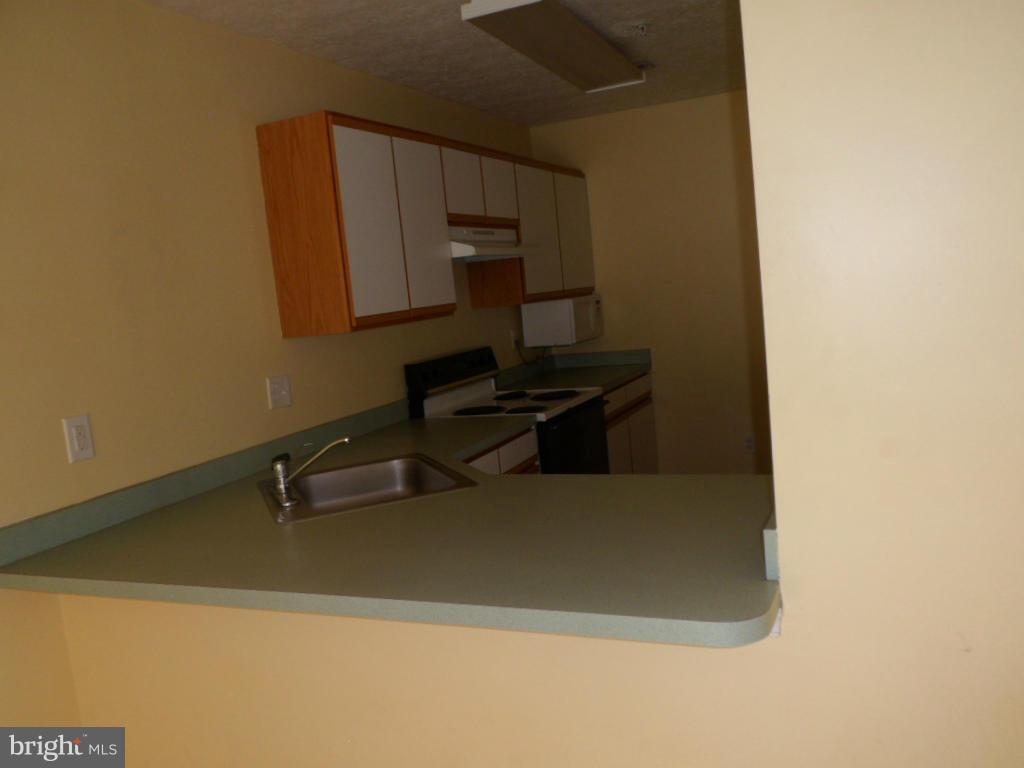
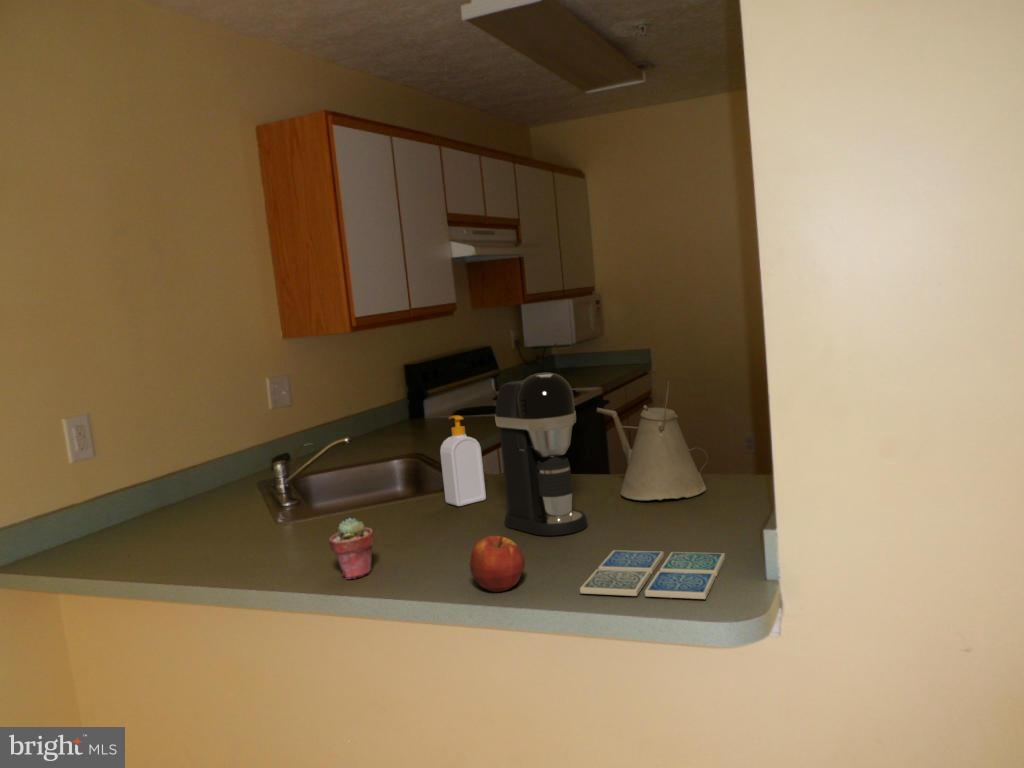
+ apple [469,535,526,593]
+ kettle [595,380,709,502]
+ potted succulent [328,517,375,580]
+ coffee maker [494,372,589,537]
+ drink coaster [579,549,726,600]
+ soap bottle [439,415,487,507]
